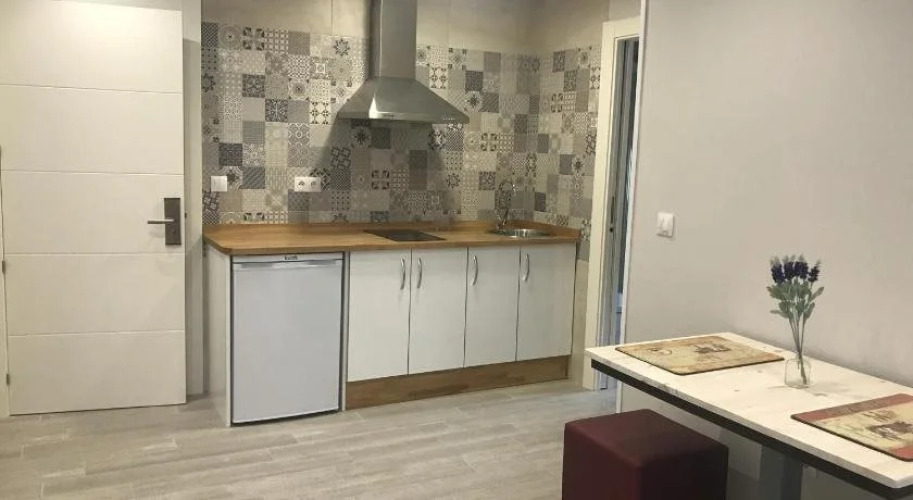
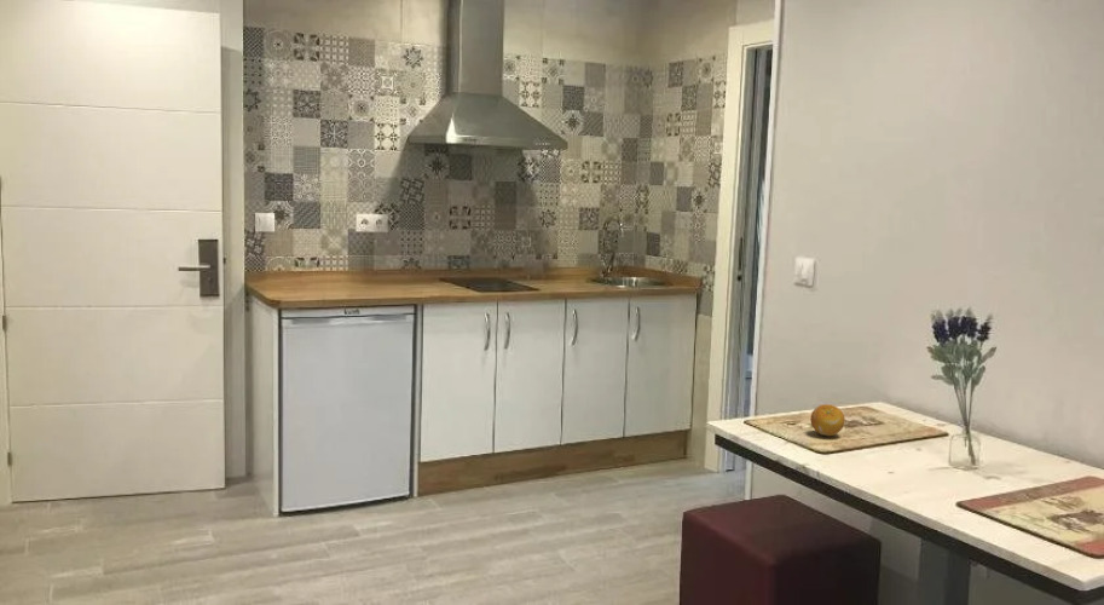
+ fruit [809,403,846,437]
